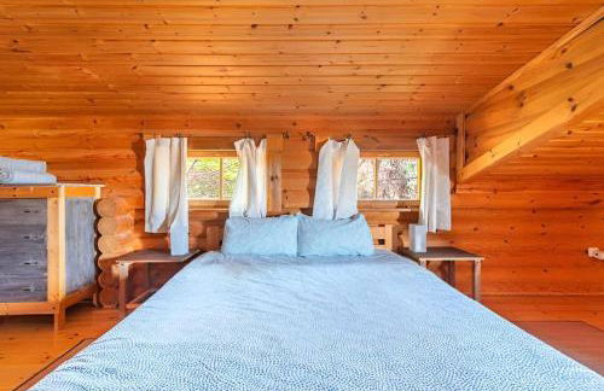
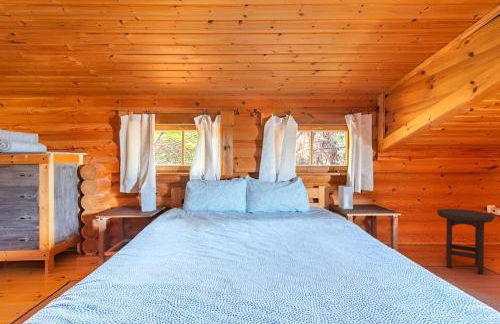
+ stool [436,208,495,275]
